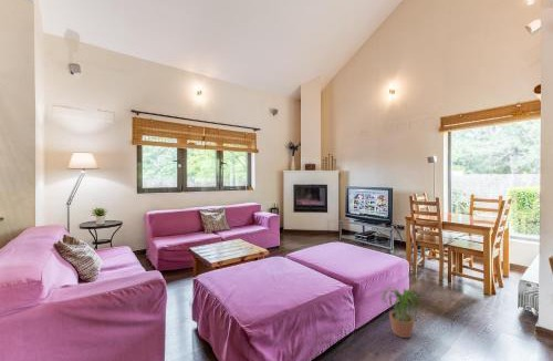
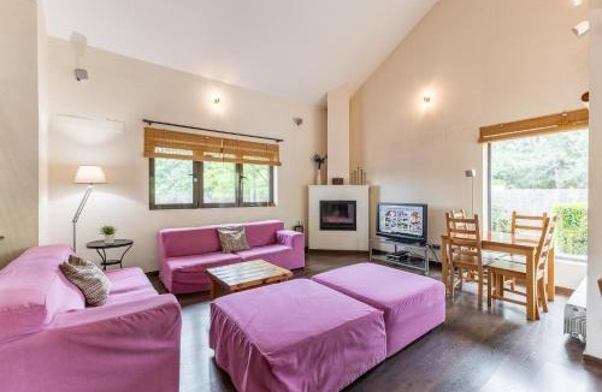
- potted plant [375,286,425,339]
